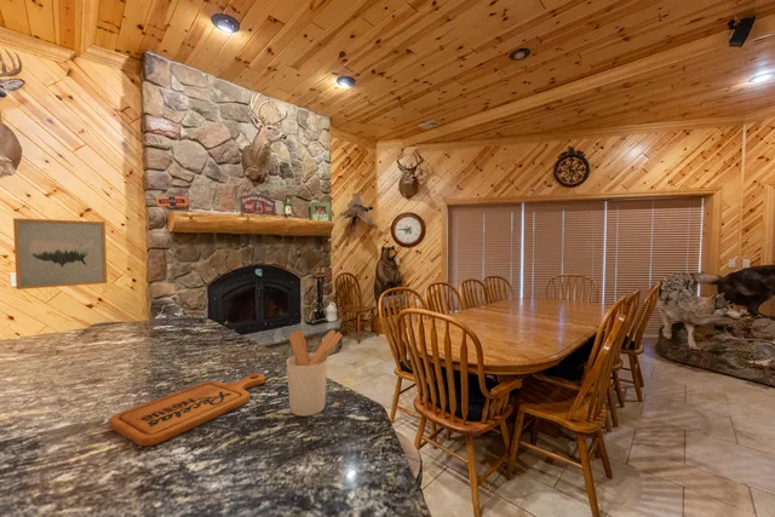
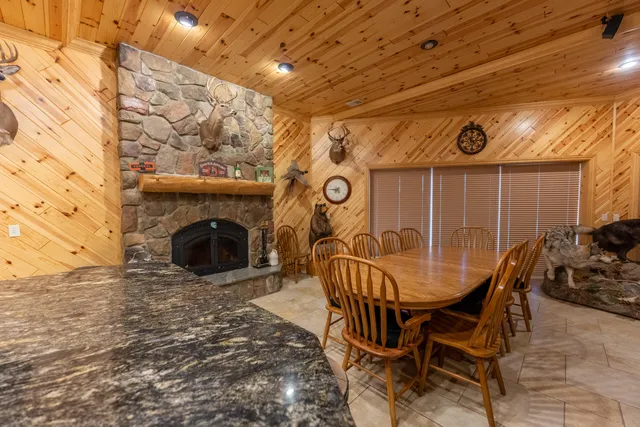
- cutting board [109,373,266,447]
- utensil holder [286,329,344,418]
- wall art [12,217,108,291]
